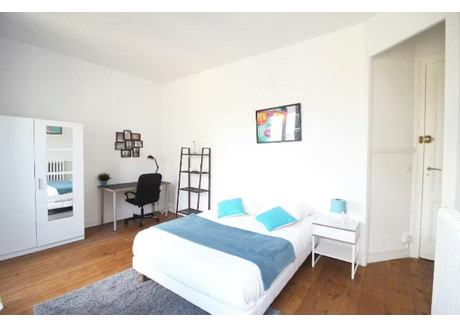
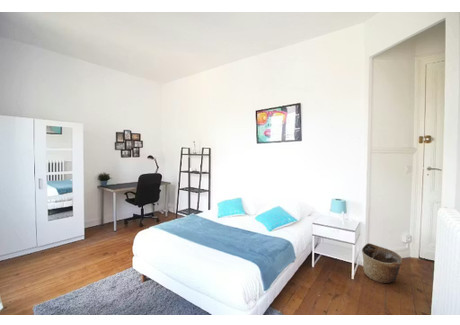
+ basket [361,242,403,284]
